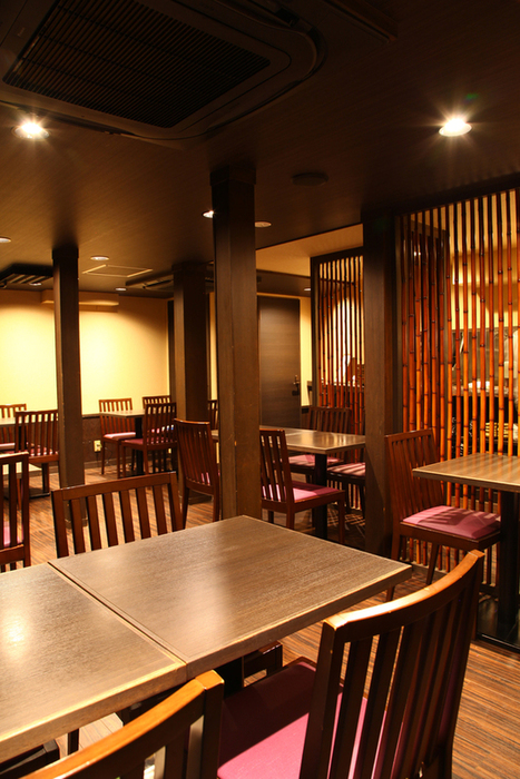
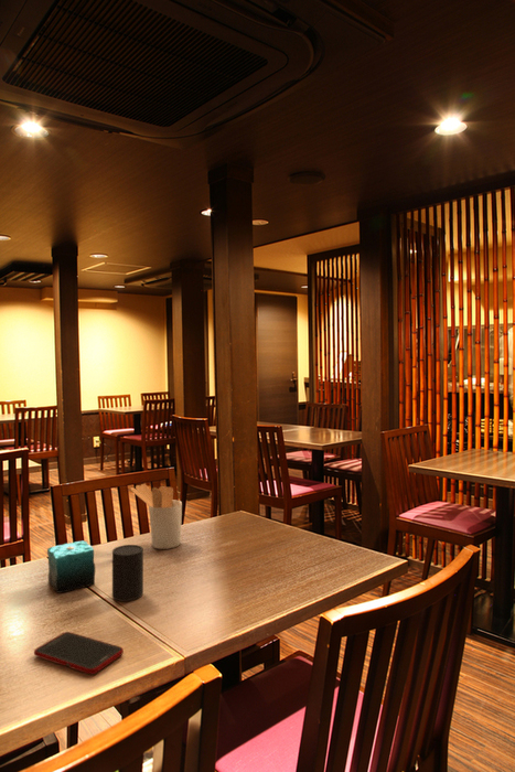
+ cup [111,544,144,602]
+ utensil holder [129,483,183,550]
+ cell phone [33,631,125,675]
+ candle [46,539,96,594]
